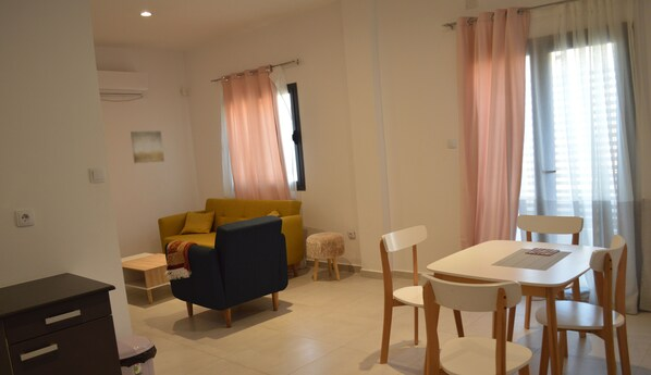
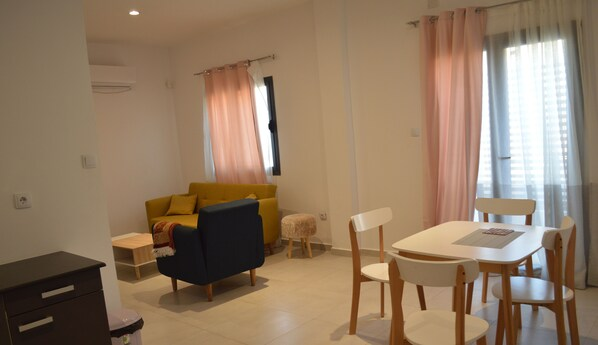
- wall art [130,129,165,164]
